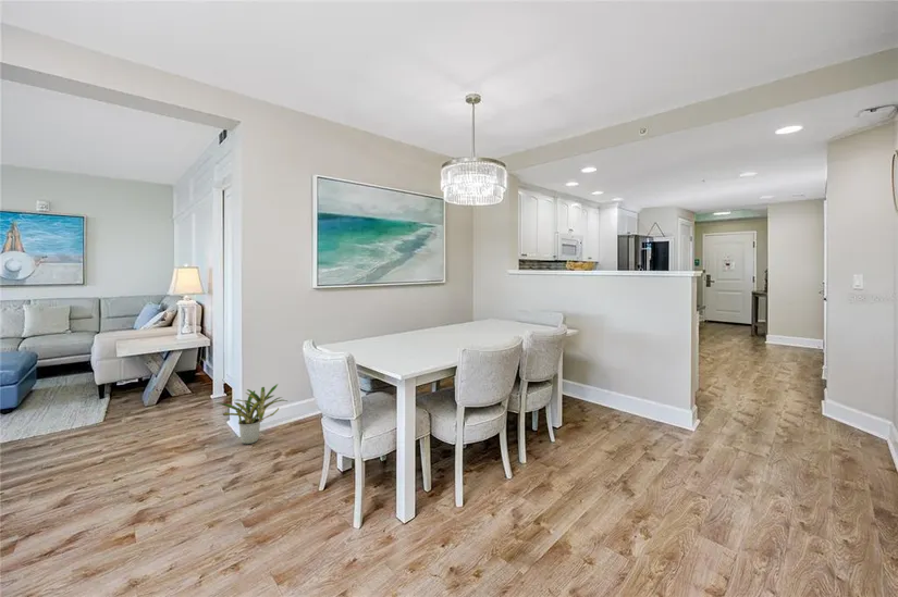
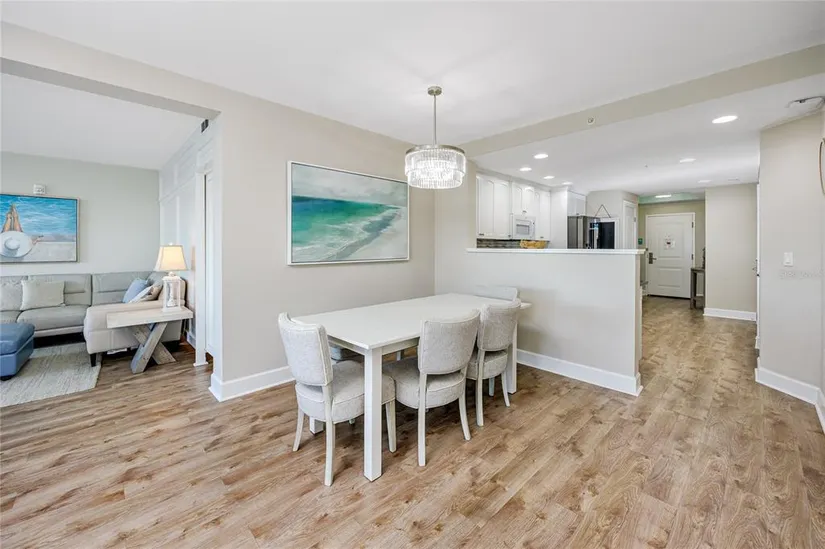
- potted plant [213,383,288,445]
